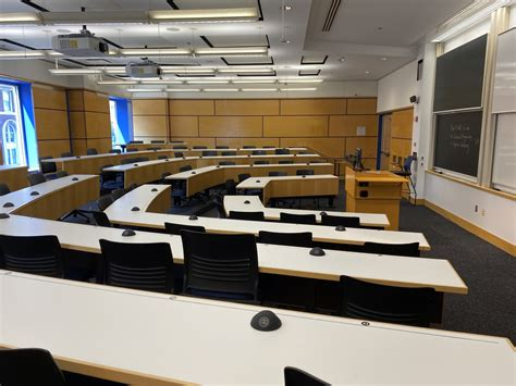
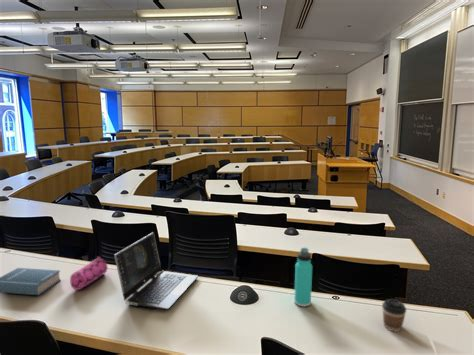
+ hardback book [0,267,62,296]
+ laptop computer [113,231,199,310]
+ coffee cup [381,298,407,333]
+ thermos bottle [293,247,313,308]
+ pencil case [69,256,109,291]
